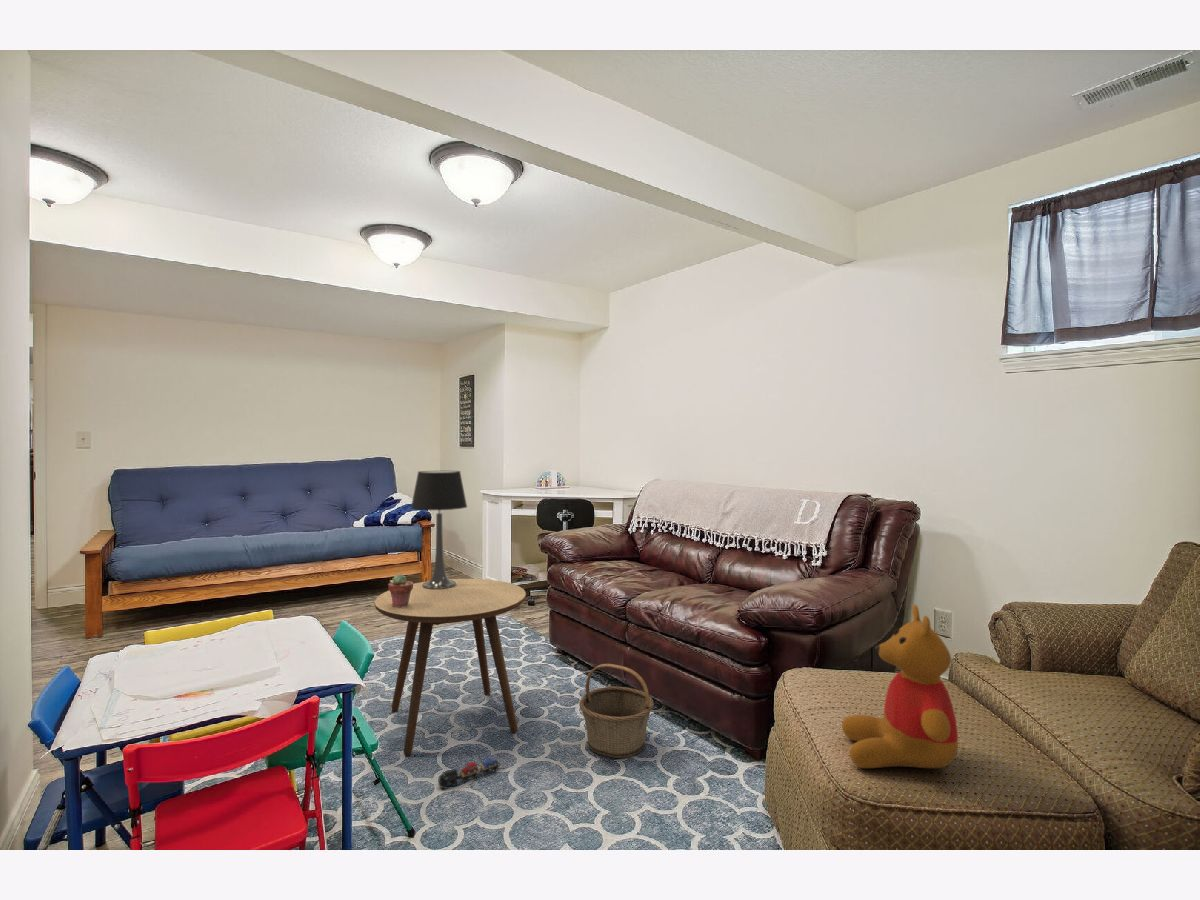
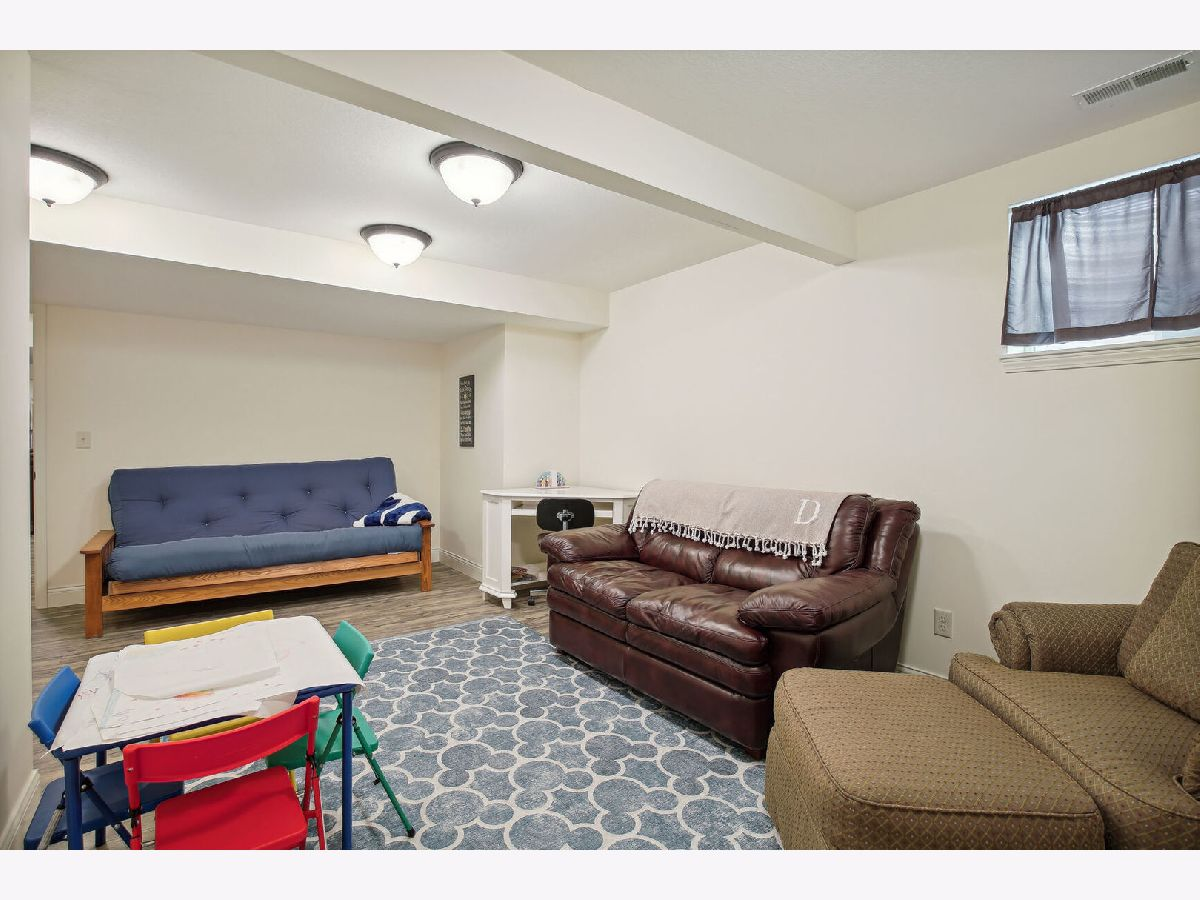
- toy train [437,755,502,790]
- potted succulent [387,573,414,607]
- basket [578,663,655,759]
- table lamp [410,470,468,589]
- teddy bear [841,604,959,769]
- side table [373,578,527,757]
